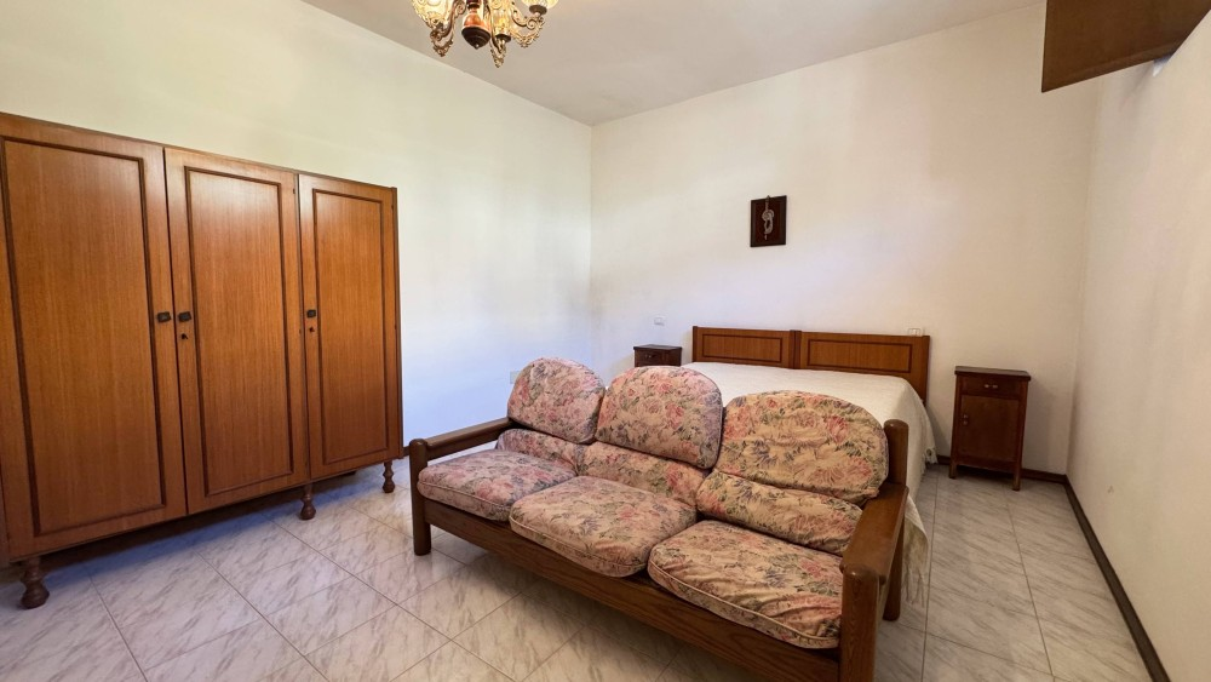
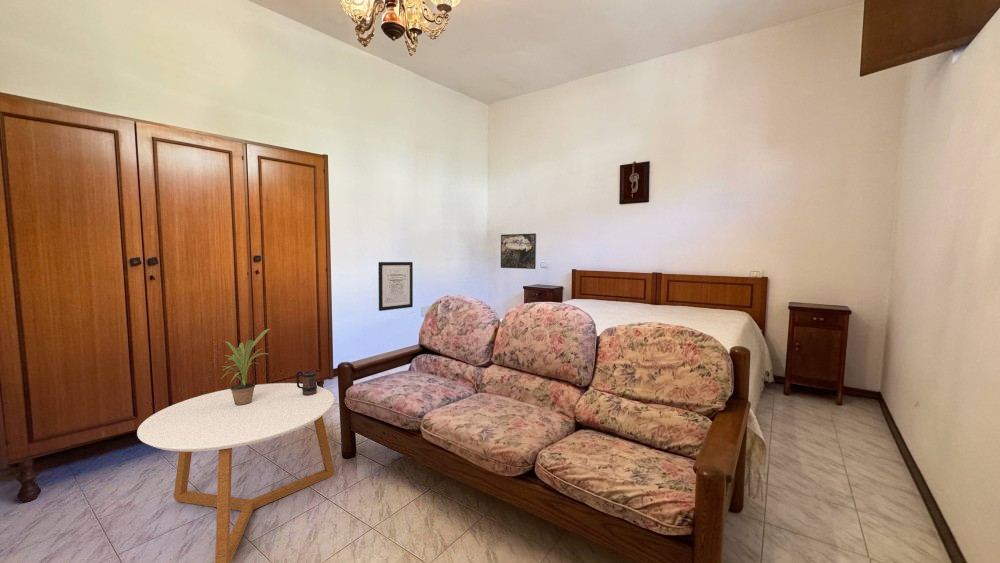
+ potted plant [221,328,271,406]
+ wall art [377,261,414,312]
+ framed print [500,232,537,270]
+ coffee table [136,382,335,563]
+ mug [295,370,318,396]
